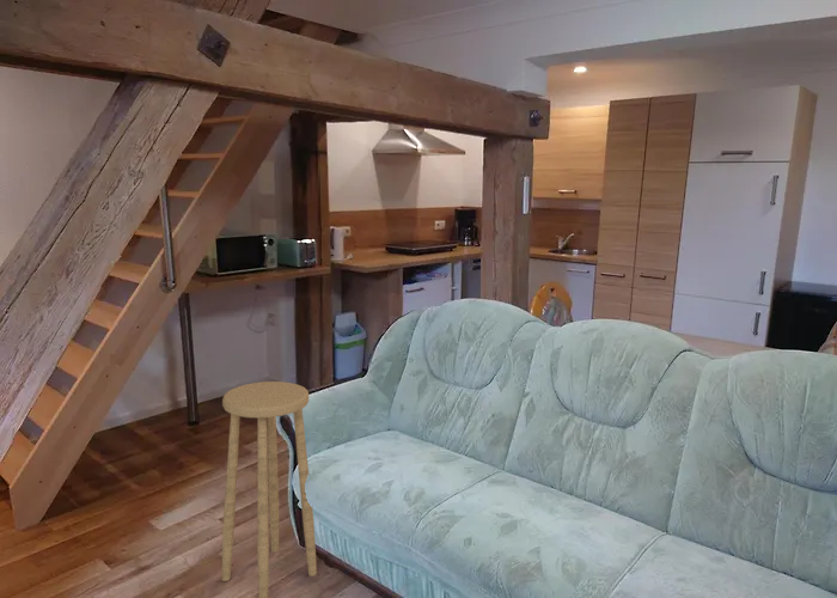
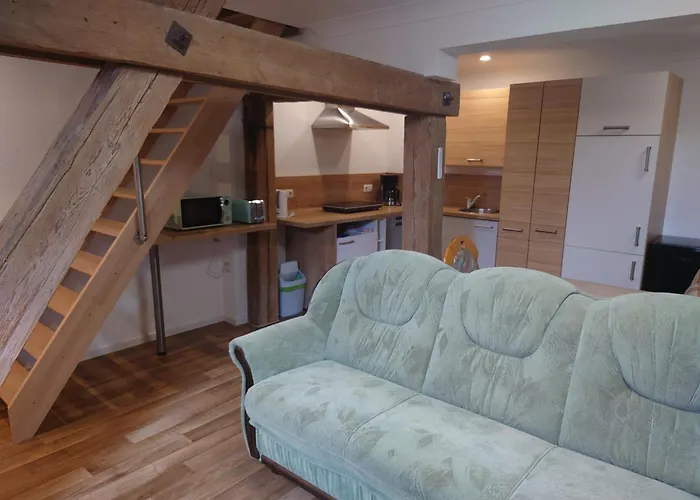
- stool [220,380,318,598]
